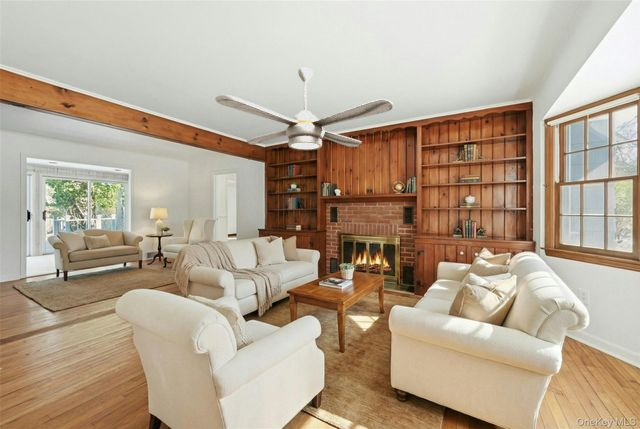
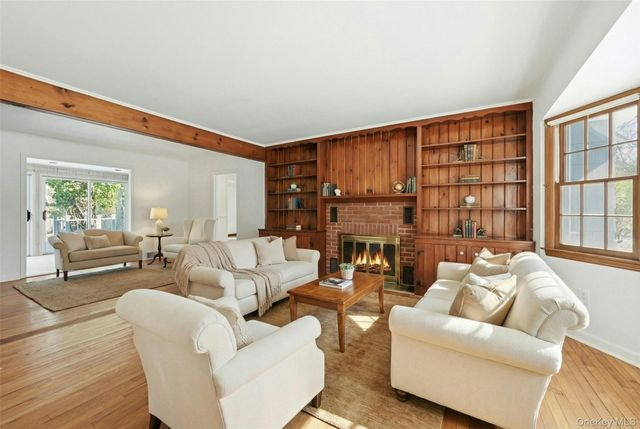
- ceiling fan [214,67,394,151]
